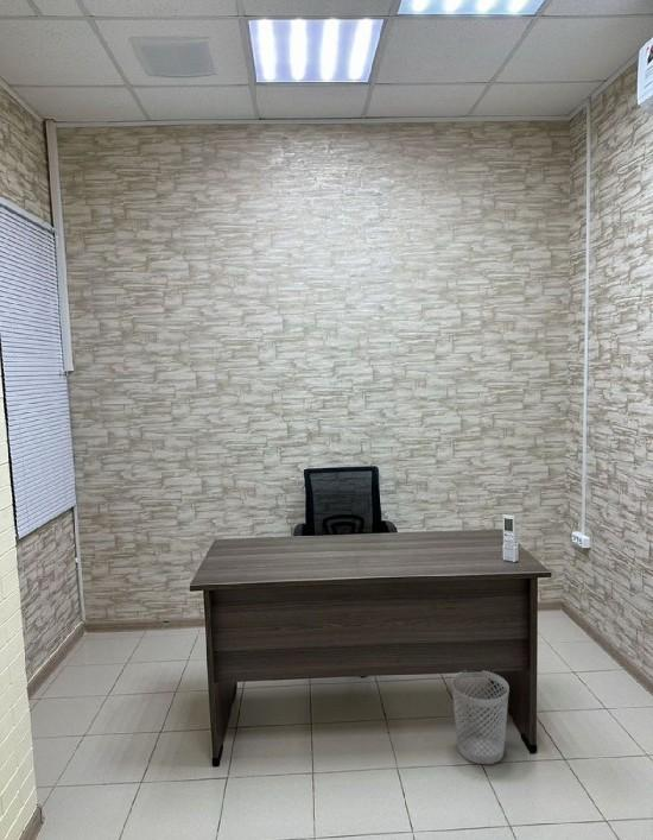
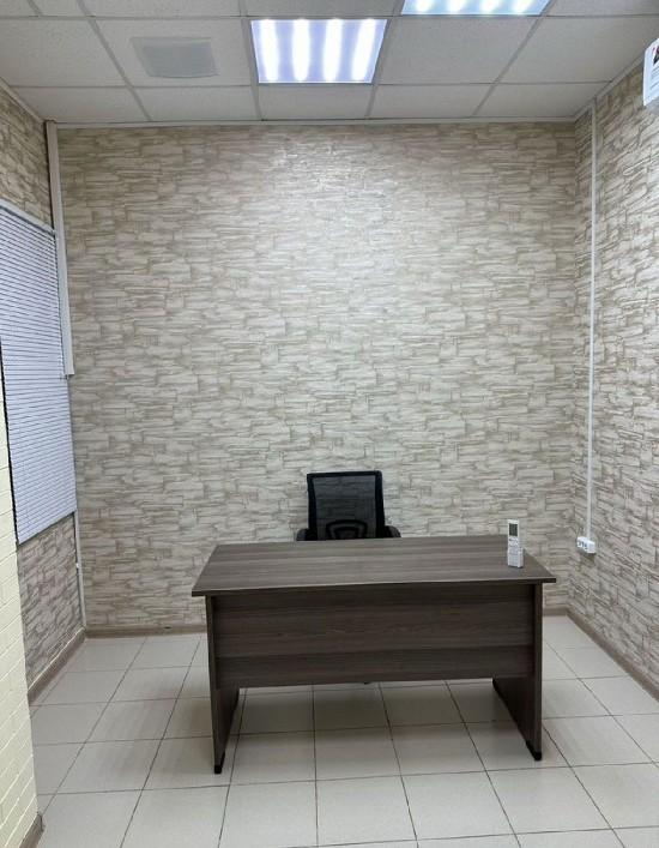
- wastebasket [450,670,511,765]
